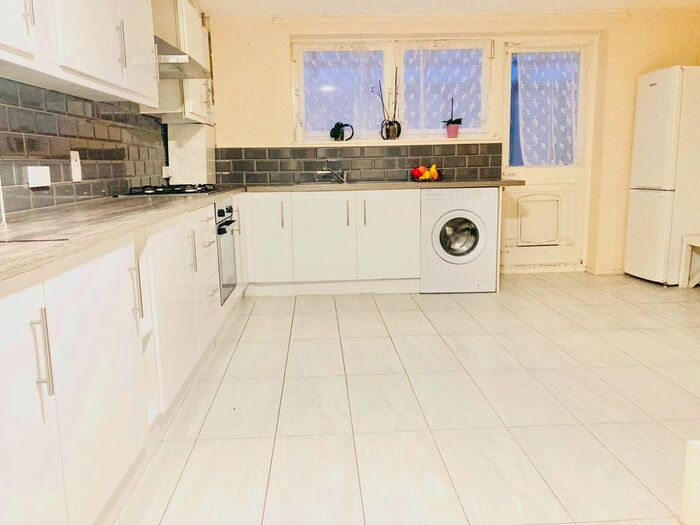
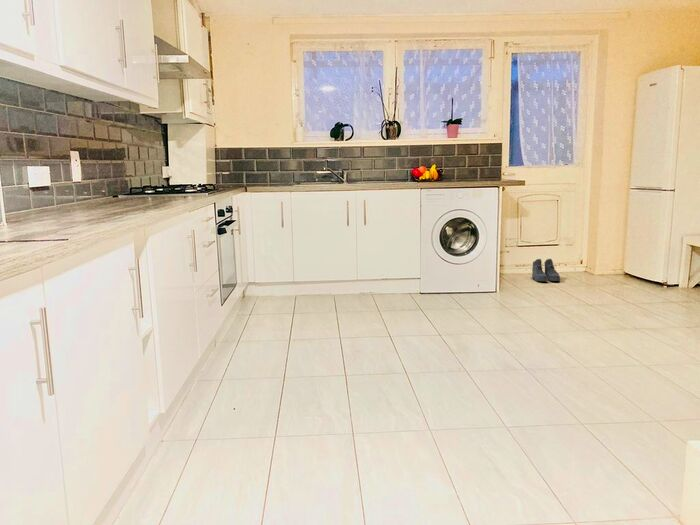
+ boots [531,258,561,282]
